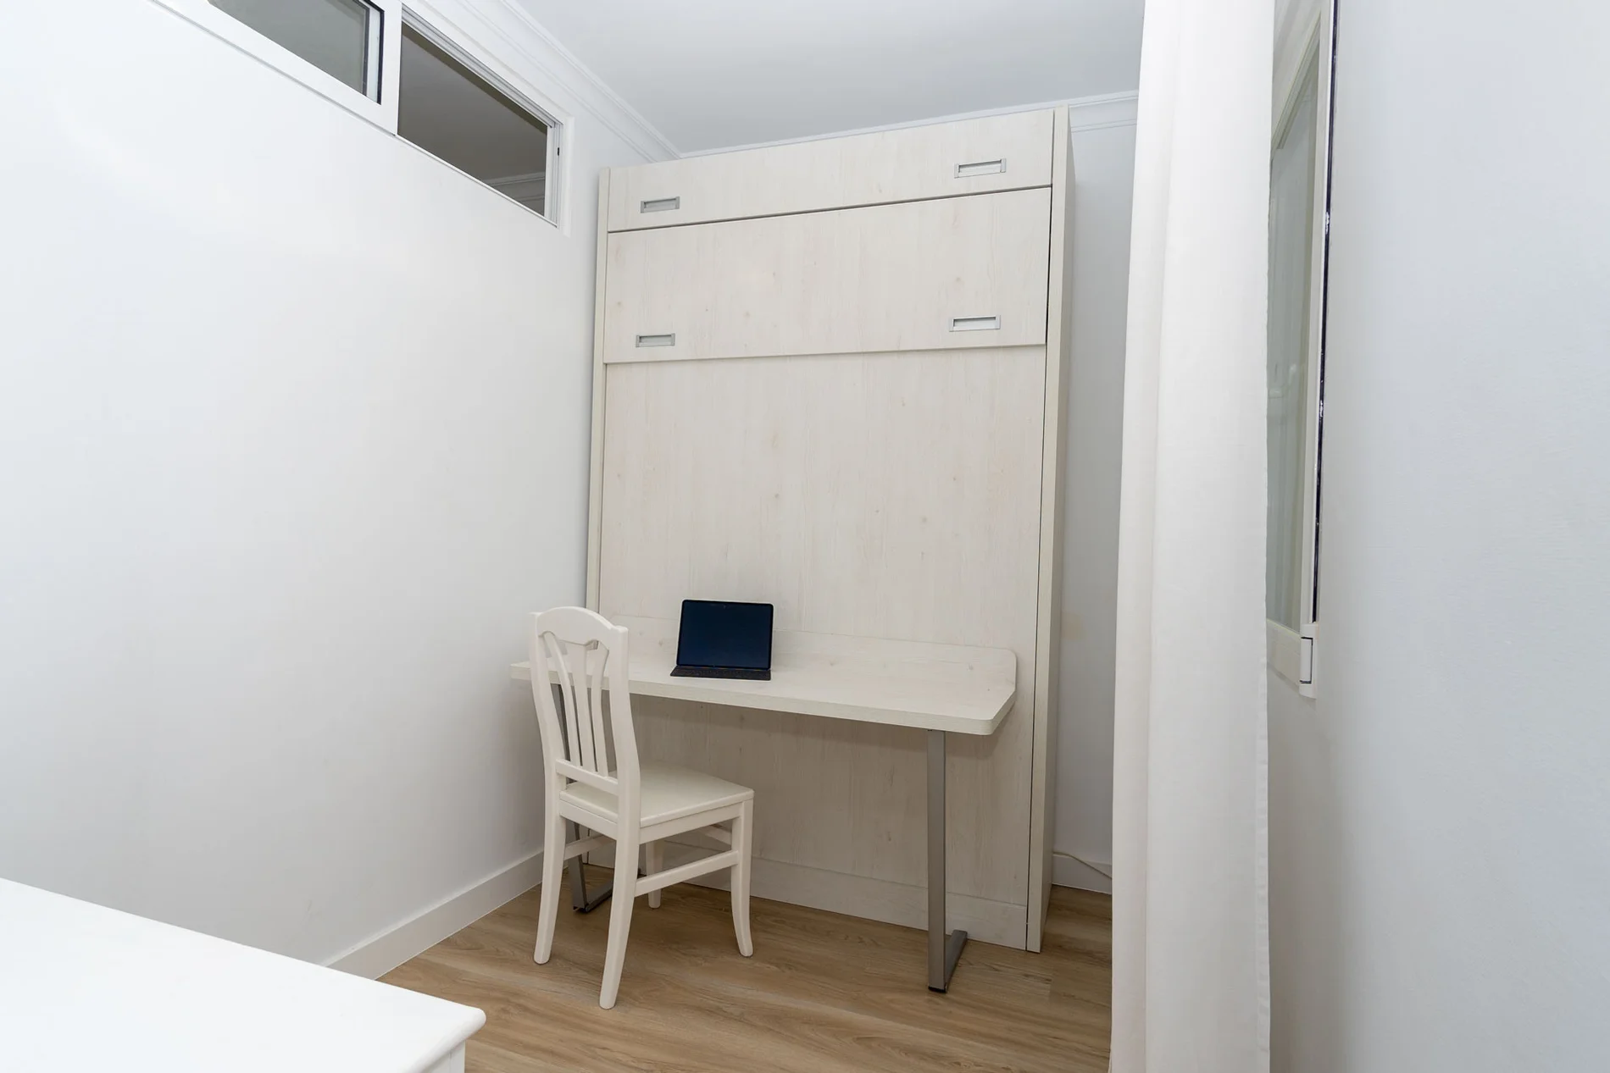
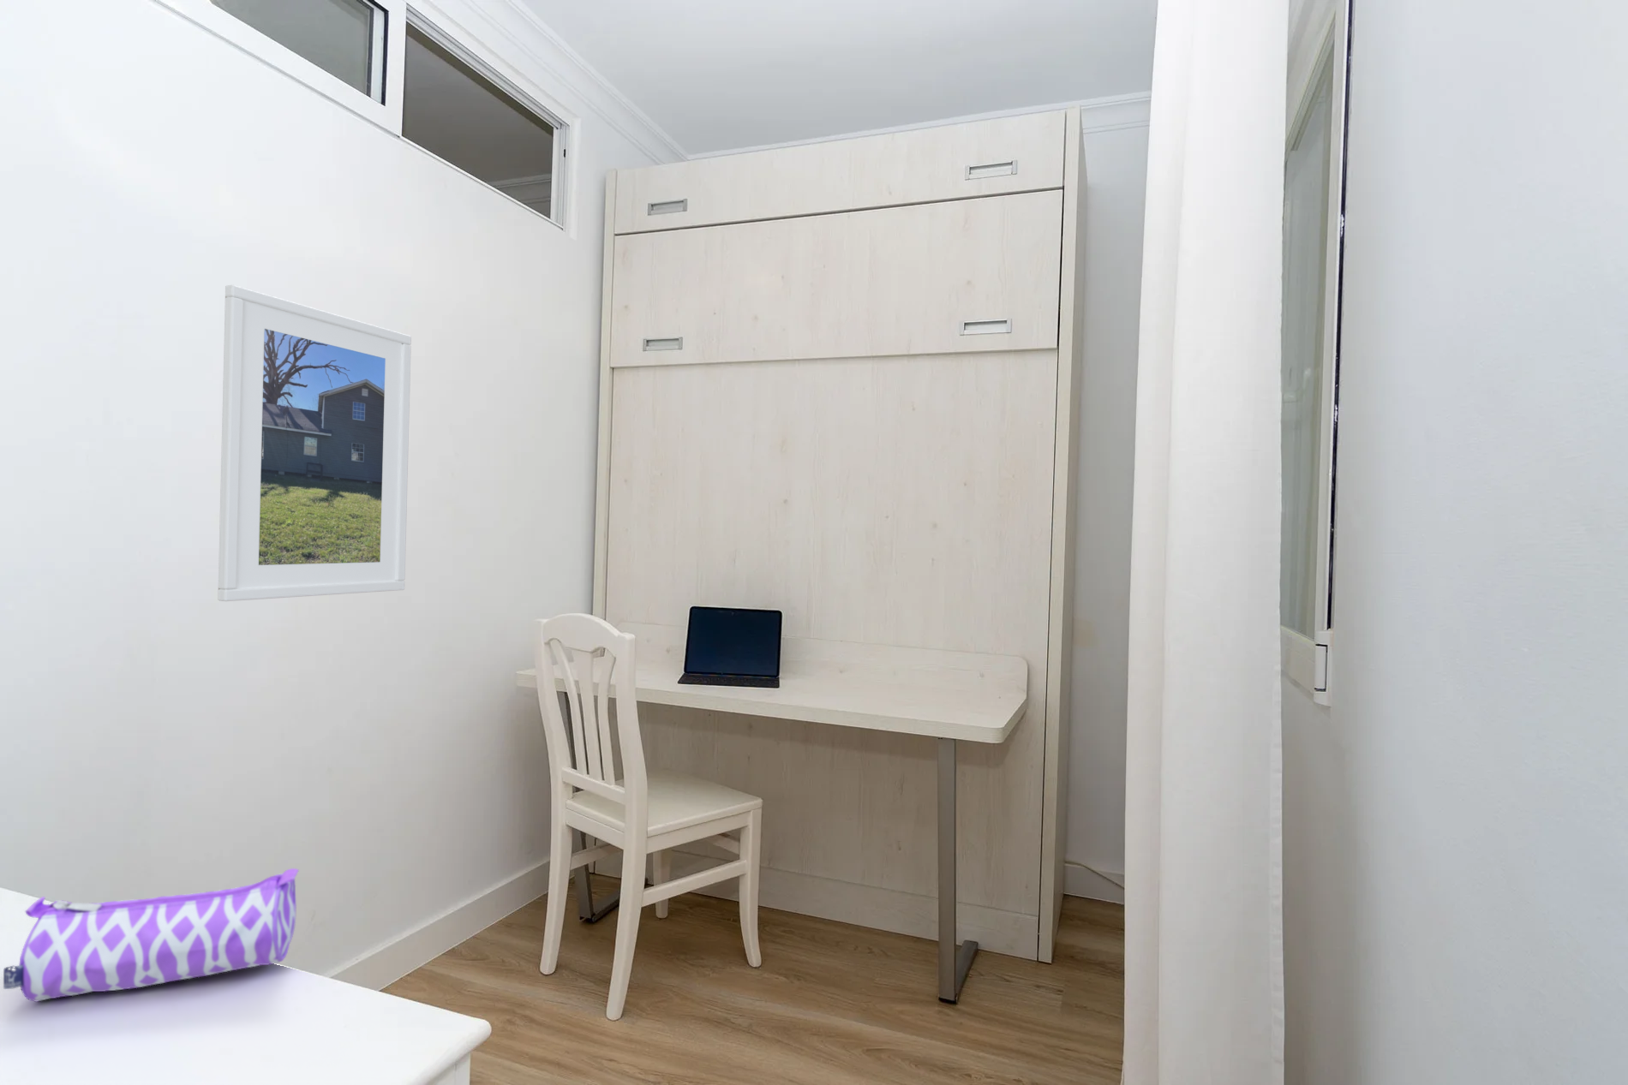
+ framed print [217,285,412,602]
+ pencil case [2,867,300,1003]
